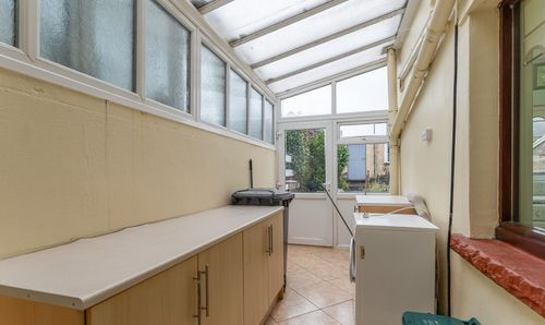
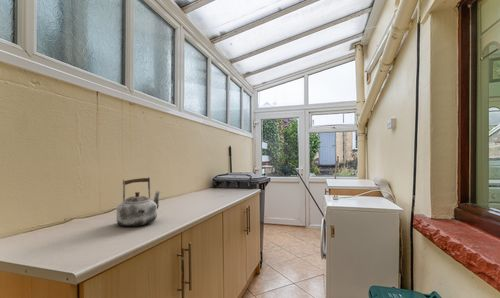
+ kettle [116,176,162,227]
